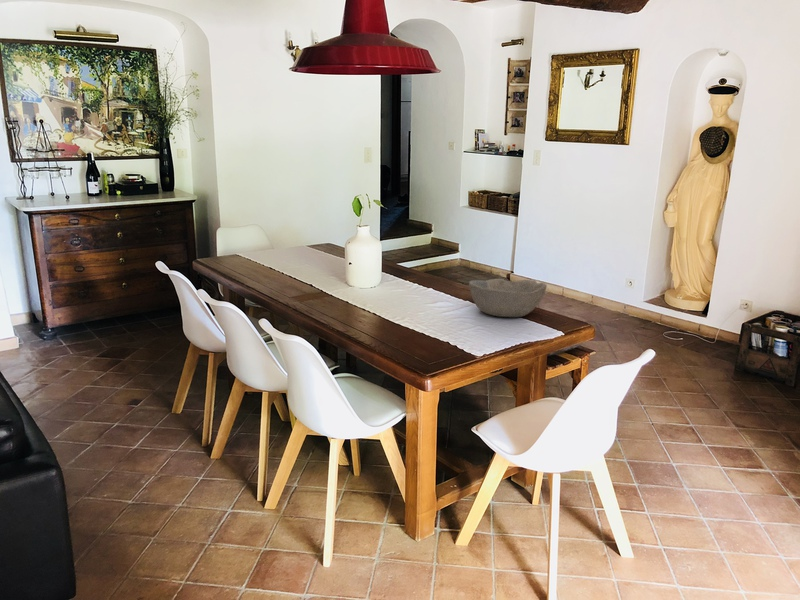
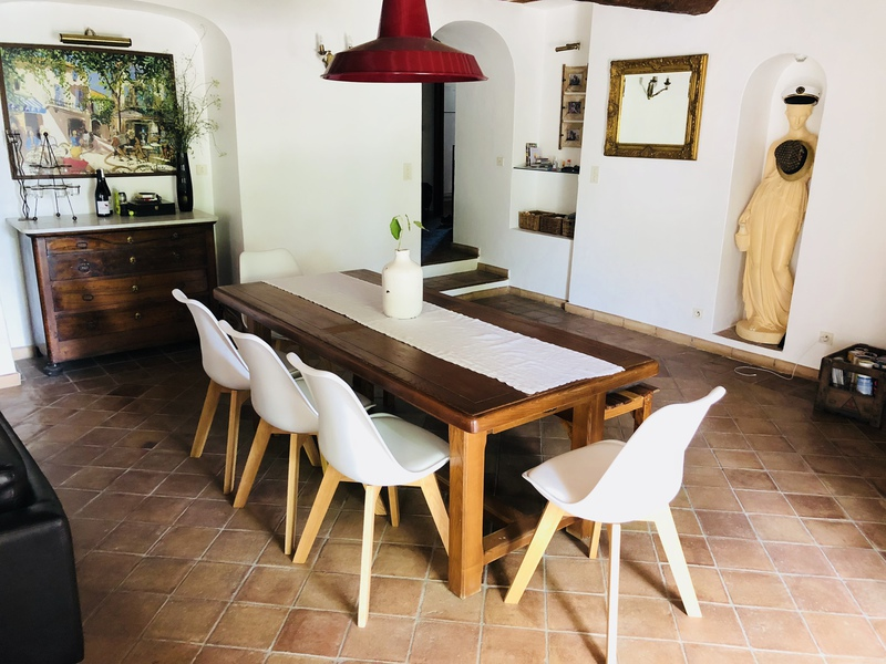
- bowl [468,278,548,318]
